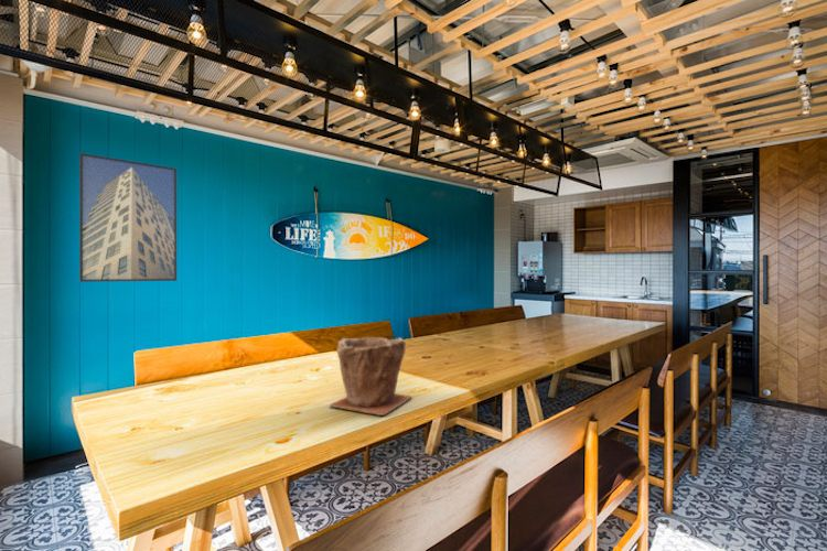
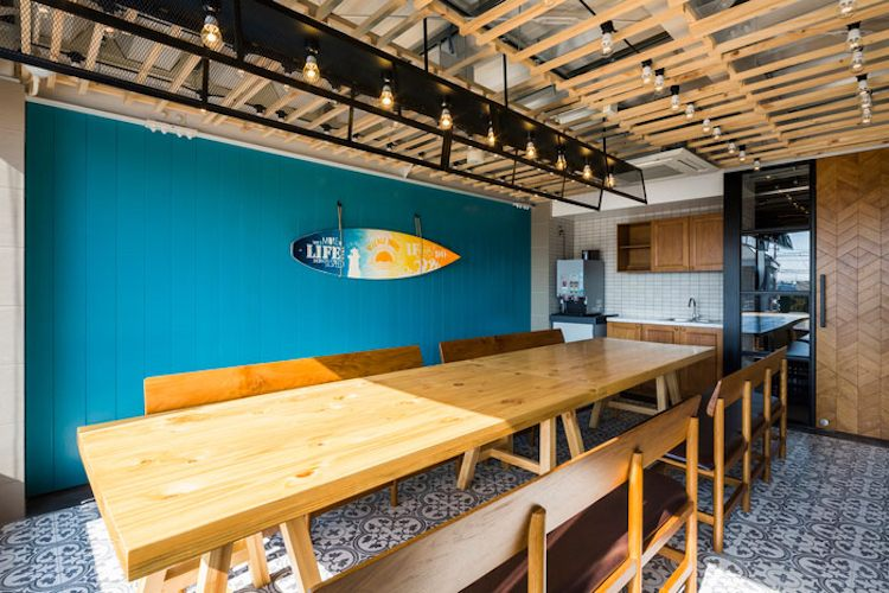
- plant pot [329,336,414,417]
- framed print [78,152,178,283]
